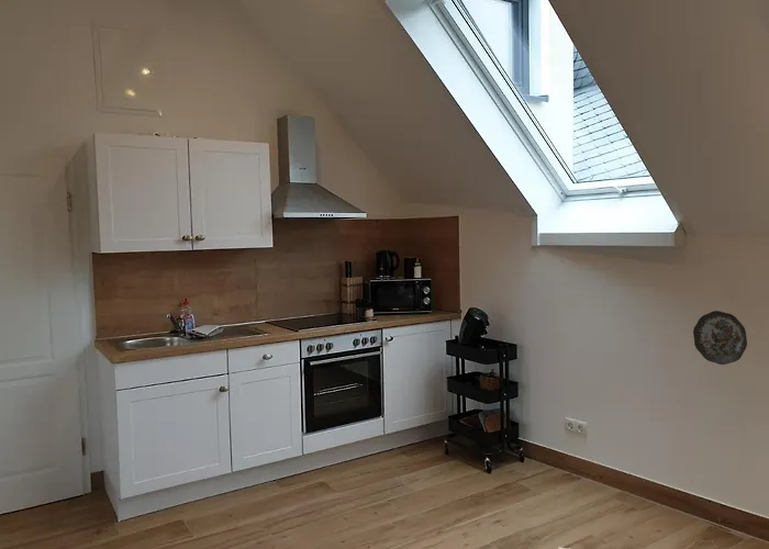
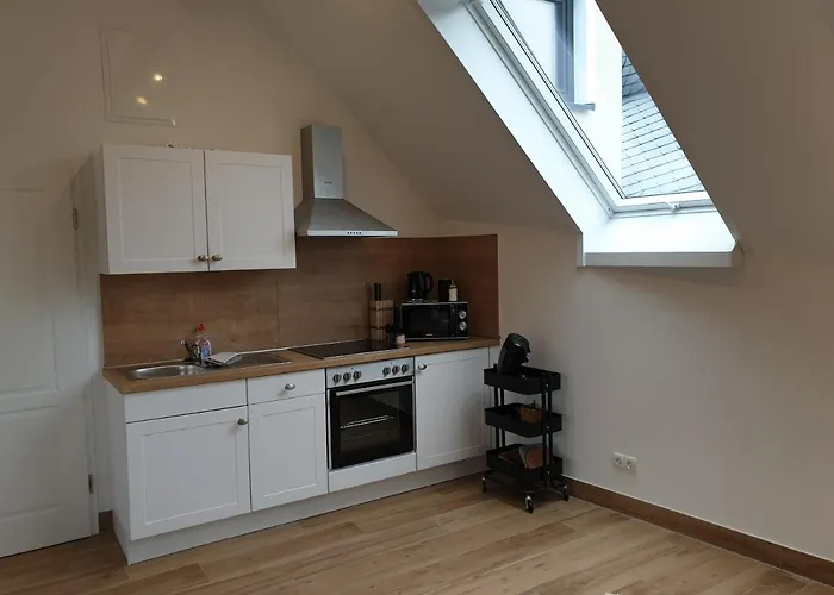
- decorative plate [692,310,748,366]
